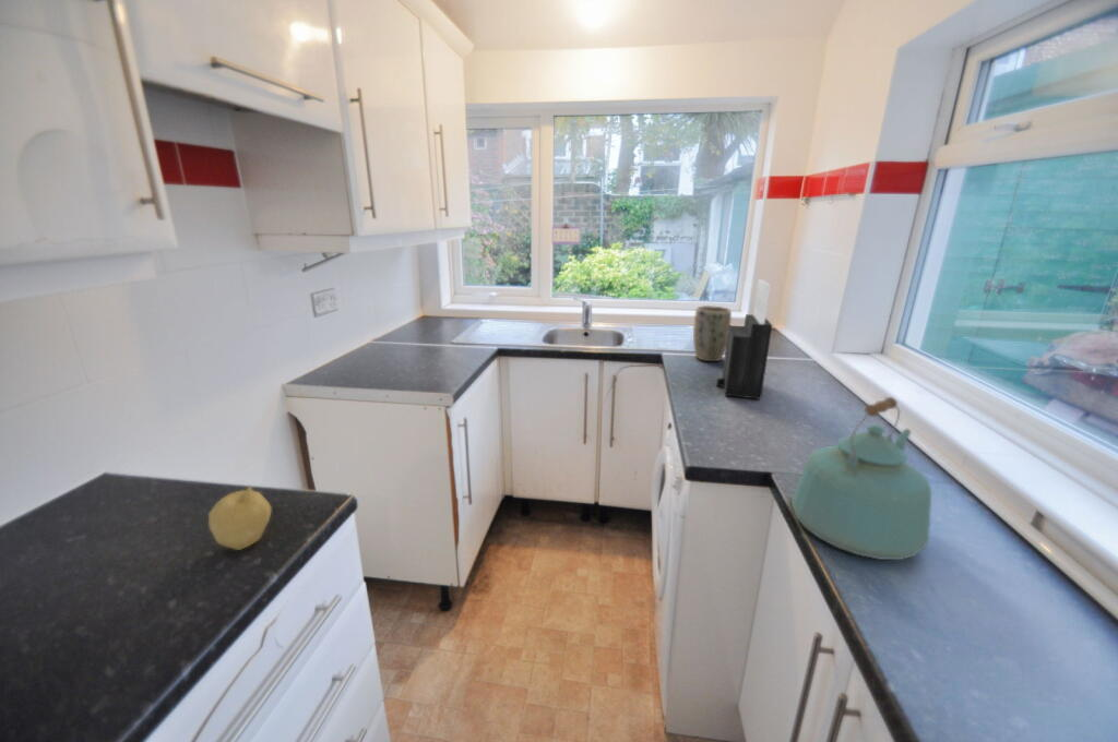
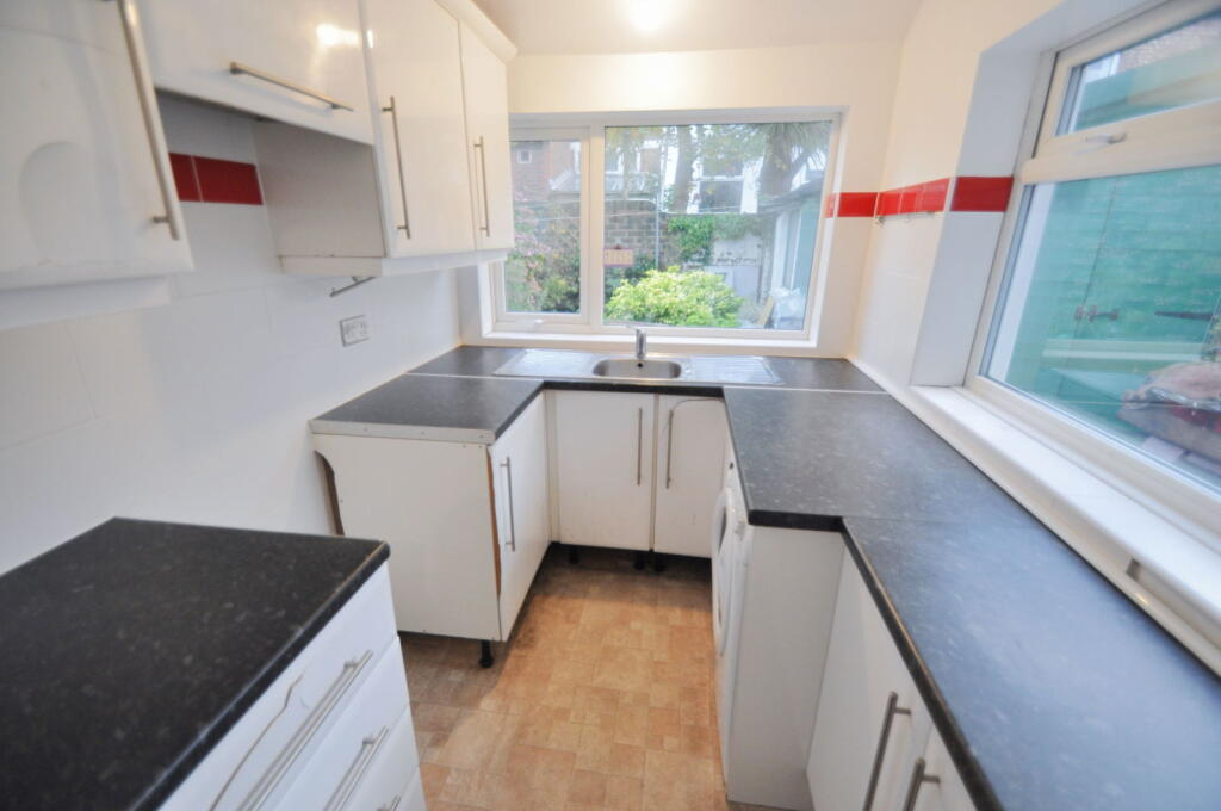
- fruit [207,486,272,551]
- kettle [790,396,932,561]
- knife block [715,278,773,400]
- plant pot [692,304,733,362]
